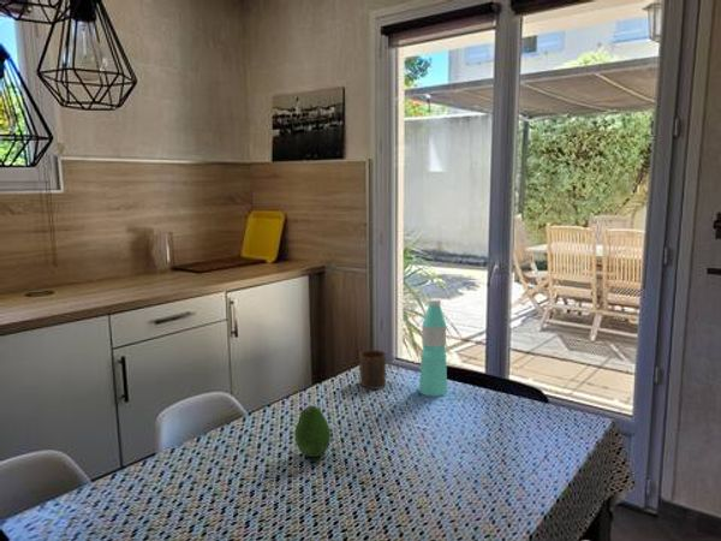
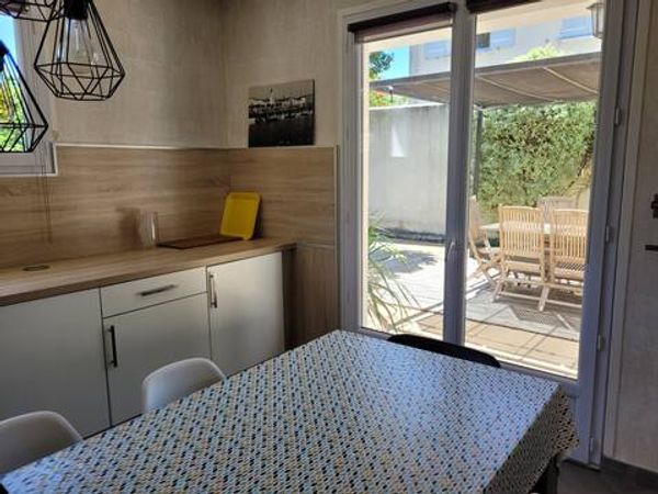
- cup [358,349,388,391]
- fruit [294,405,332,458]
- water bottle [418,297,448,398]
